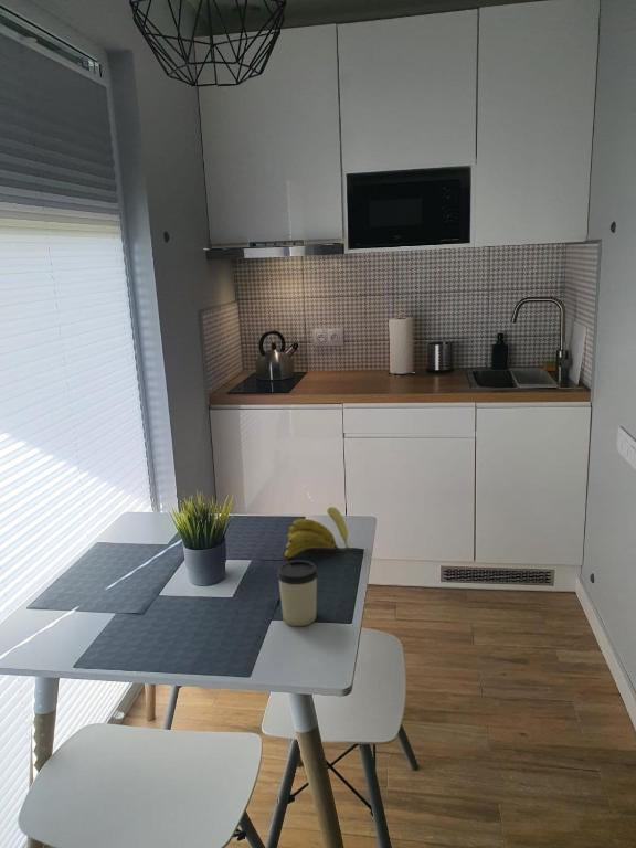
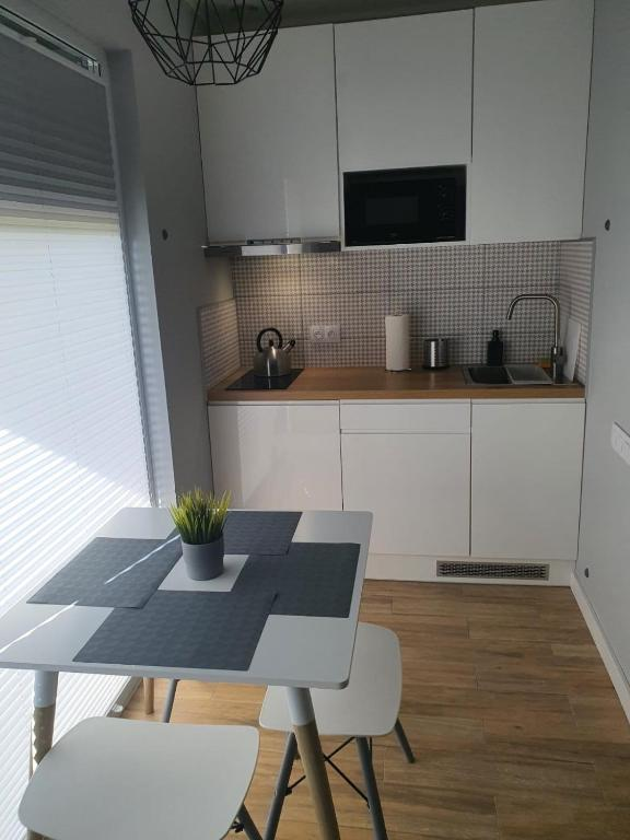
- banana [284,506,350,559]
- cup [276,559,319,627]
